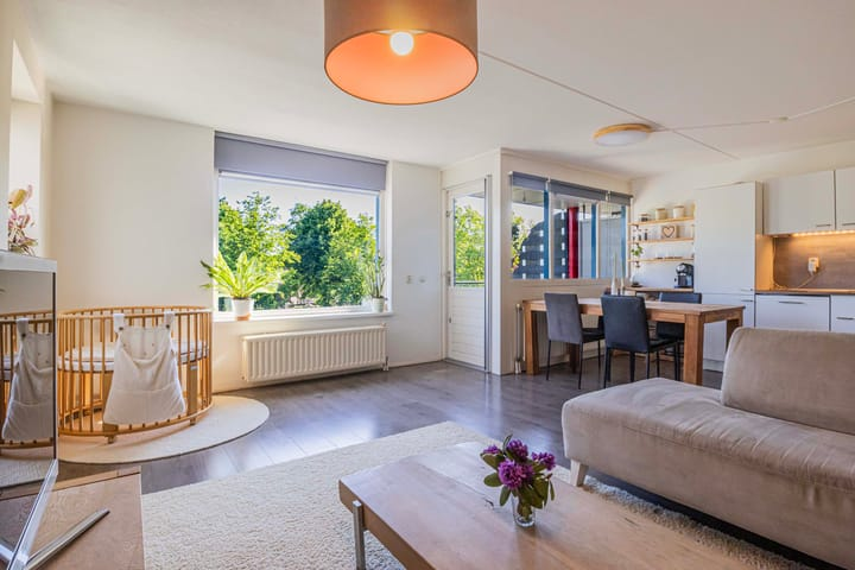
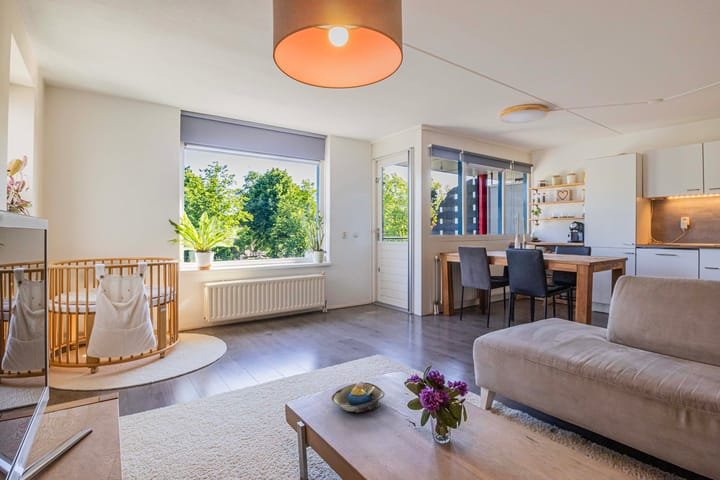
+ decorative bowl [331,380,386,413]
